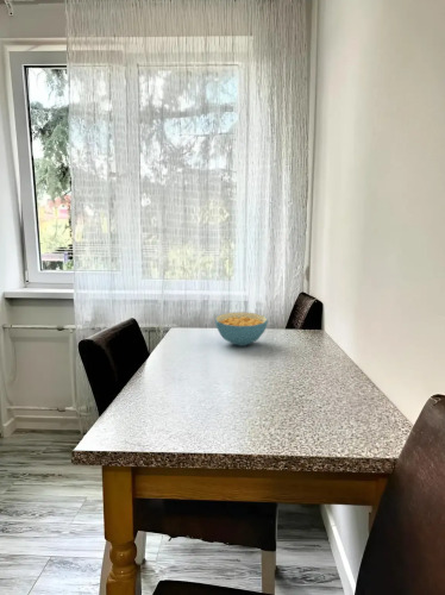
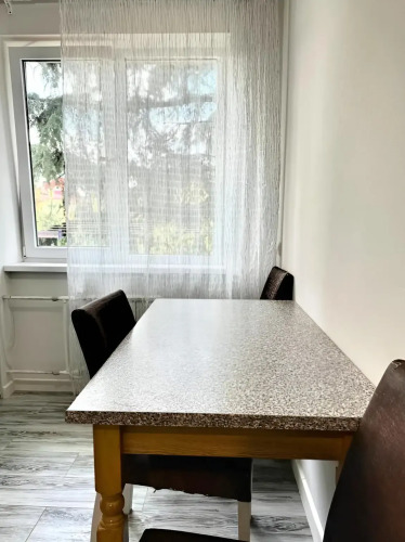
- cereal bowl [214,311,269,347]
